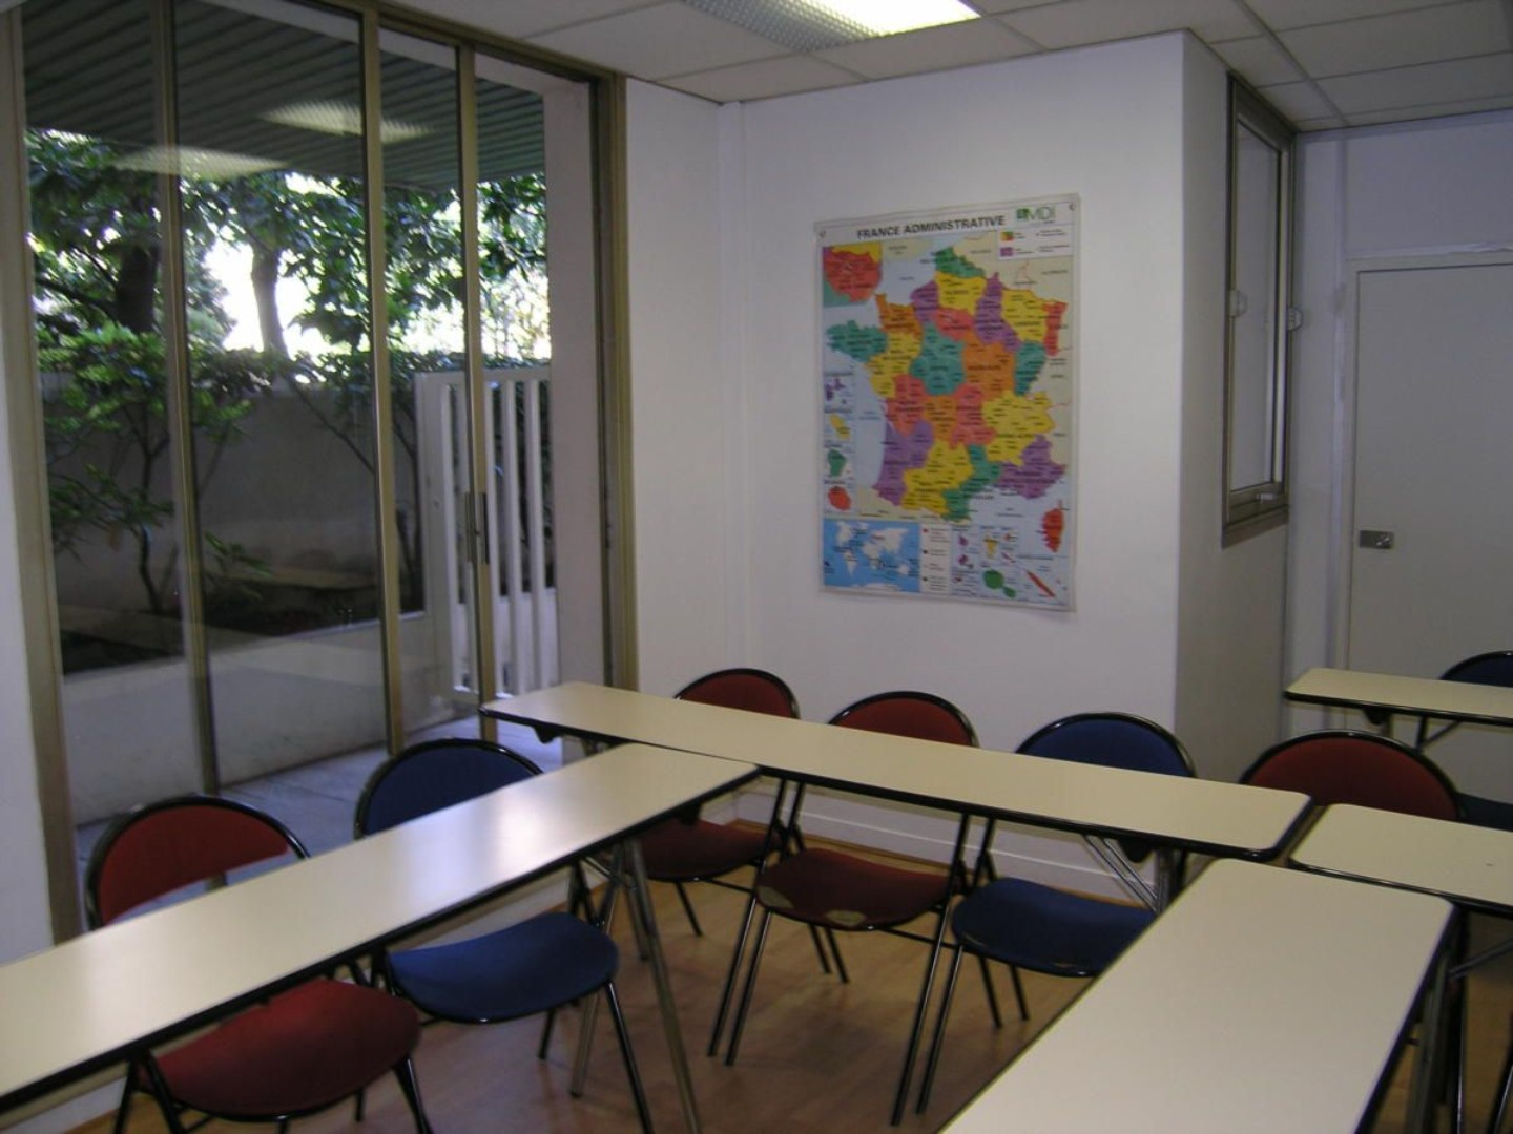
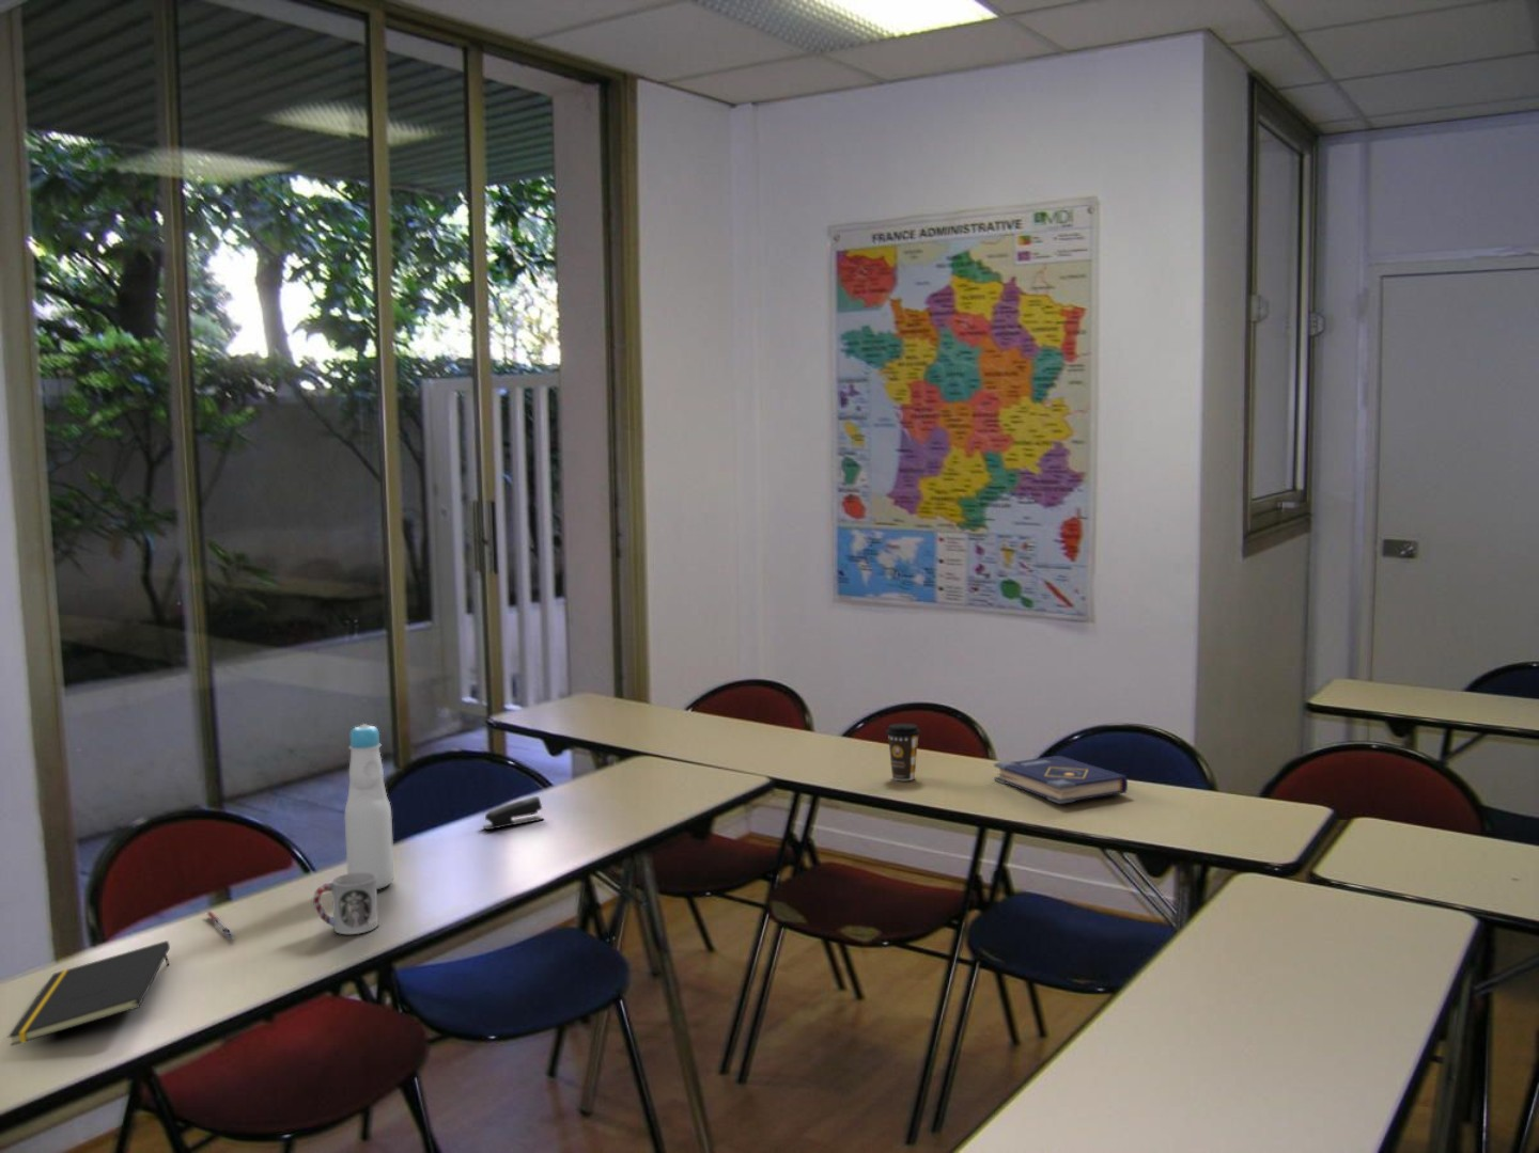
+ notepad [7,940,171,1048]
+ stapler [481,796,545,831]
+ coffee cup [885,723,921,781]
+ cup [313,872,379,935]
+ bottle [344,723,395,890]
+ book [992,755,1128,805]
+ pen [206,910,238,941]
